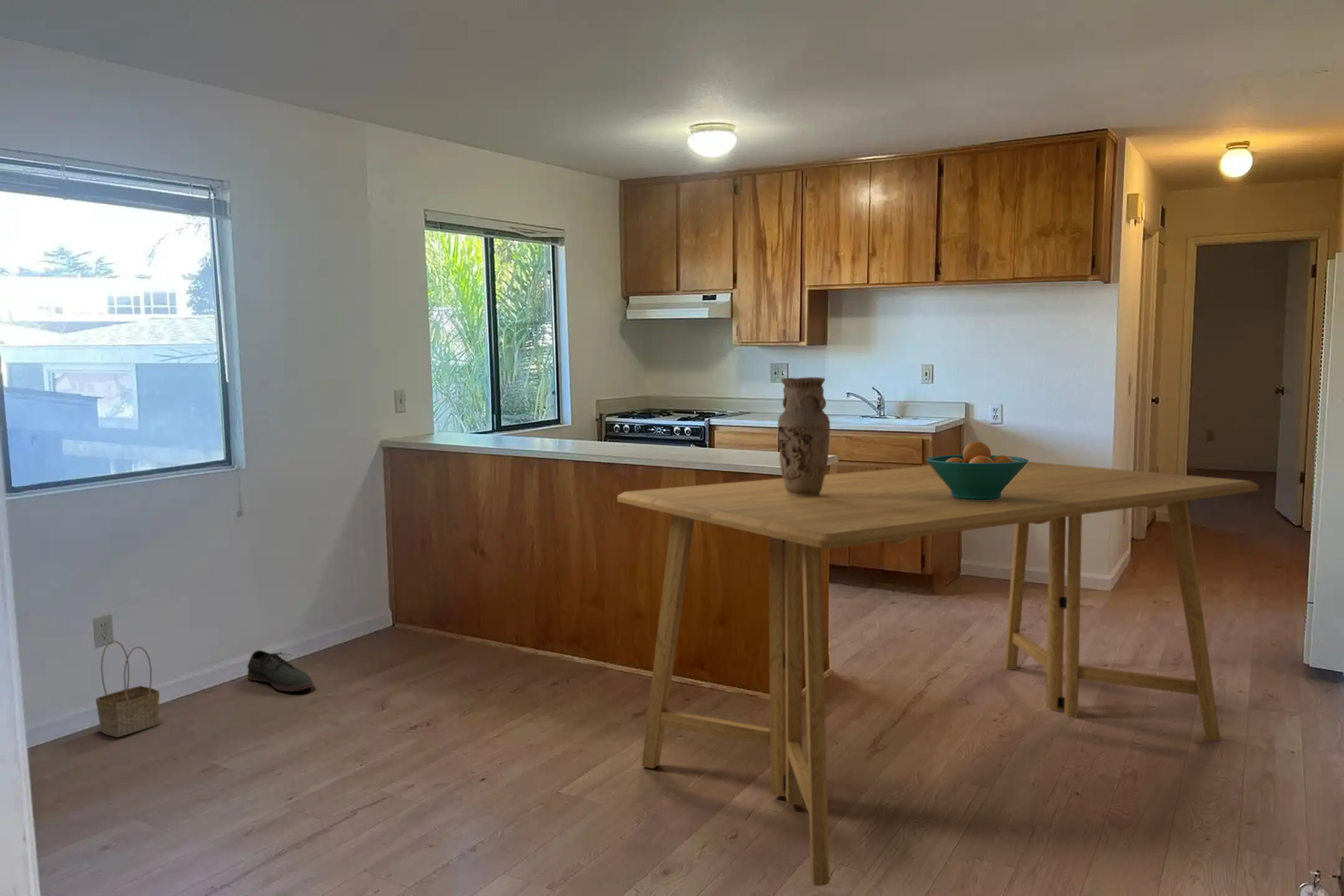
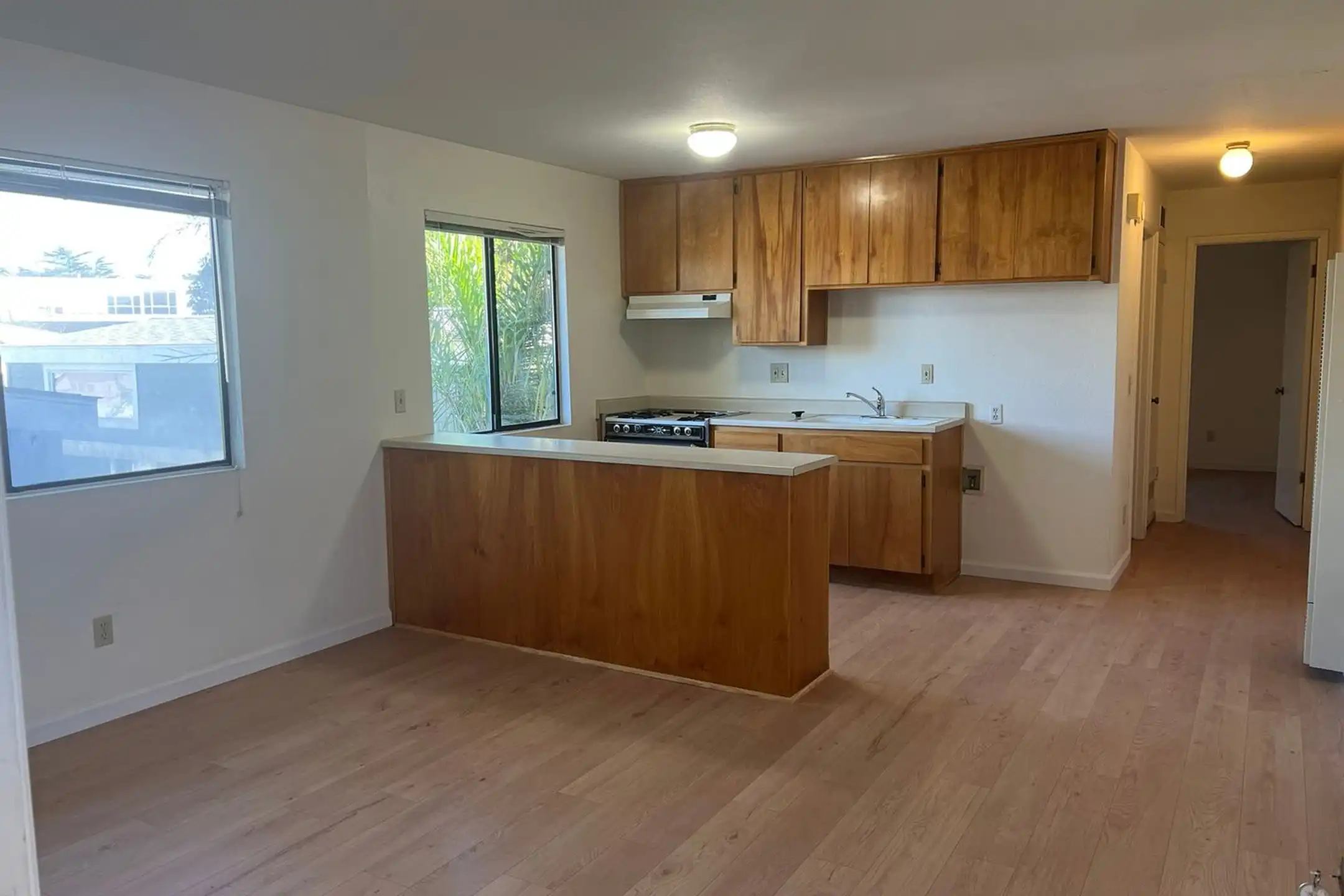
- vase [777,376,831,497]
- dining table [617,461,1259,887]
- shoe [247,650,314,693]
- basket [95,640,160,738]
- fruit bowl [925,441,1029,500]
